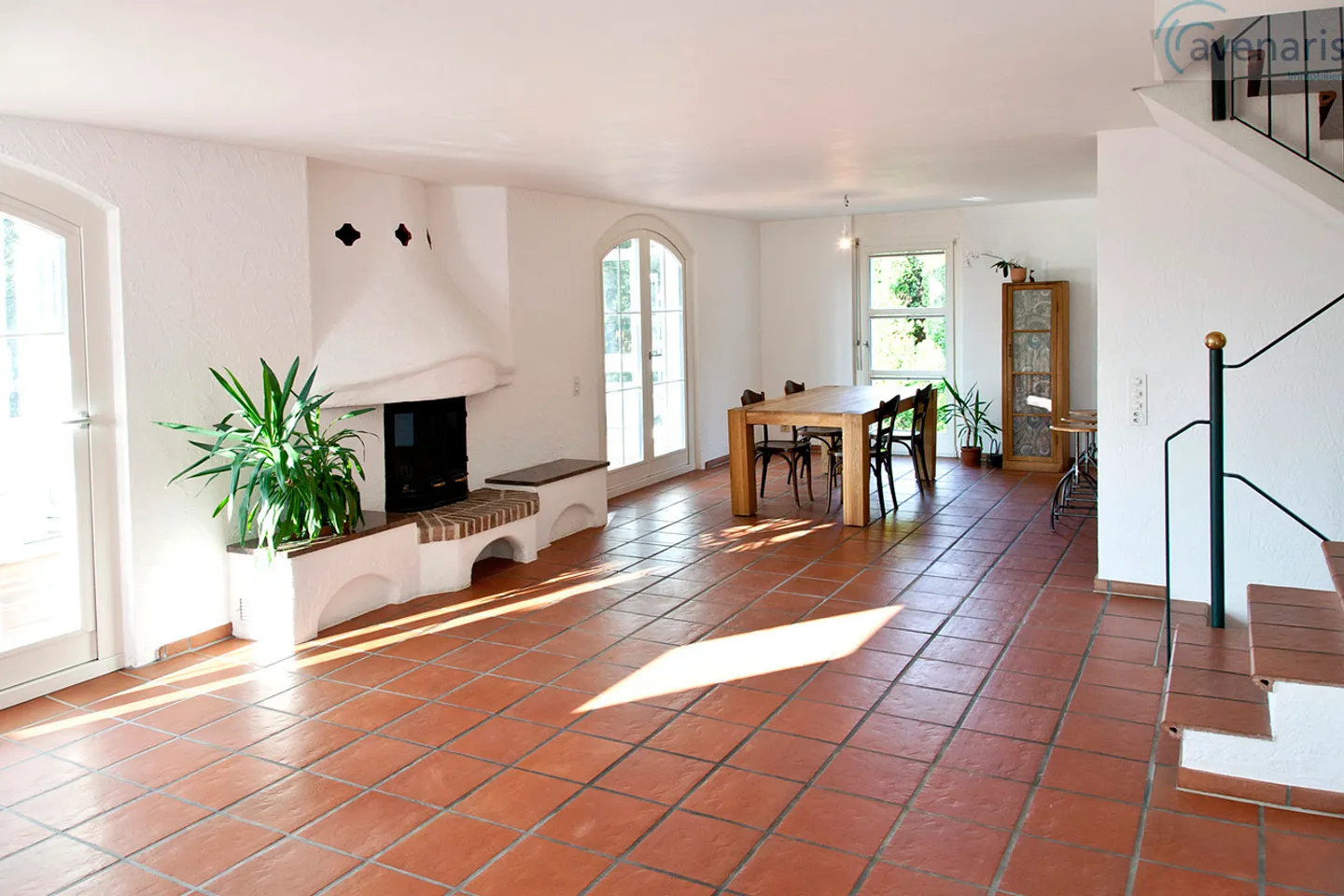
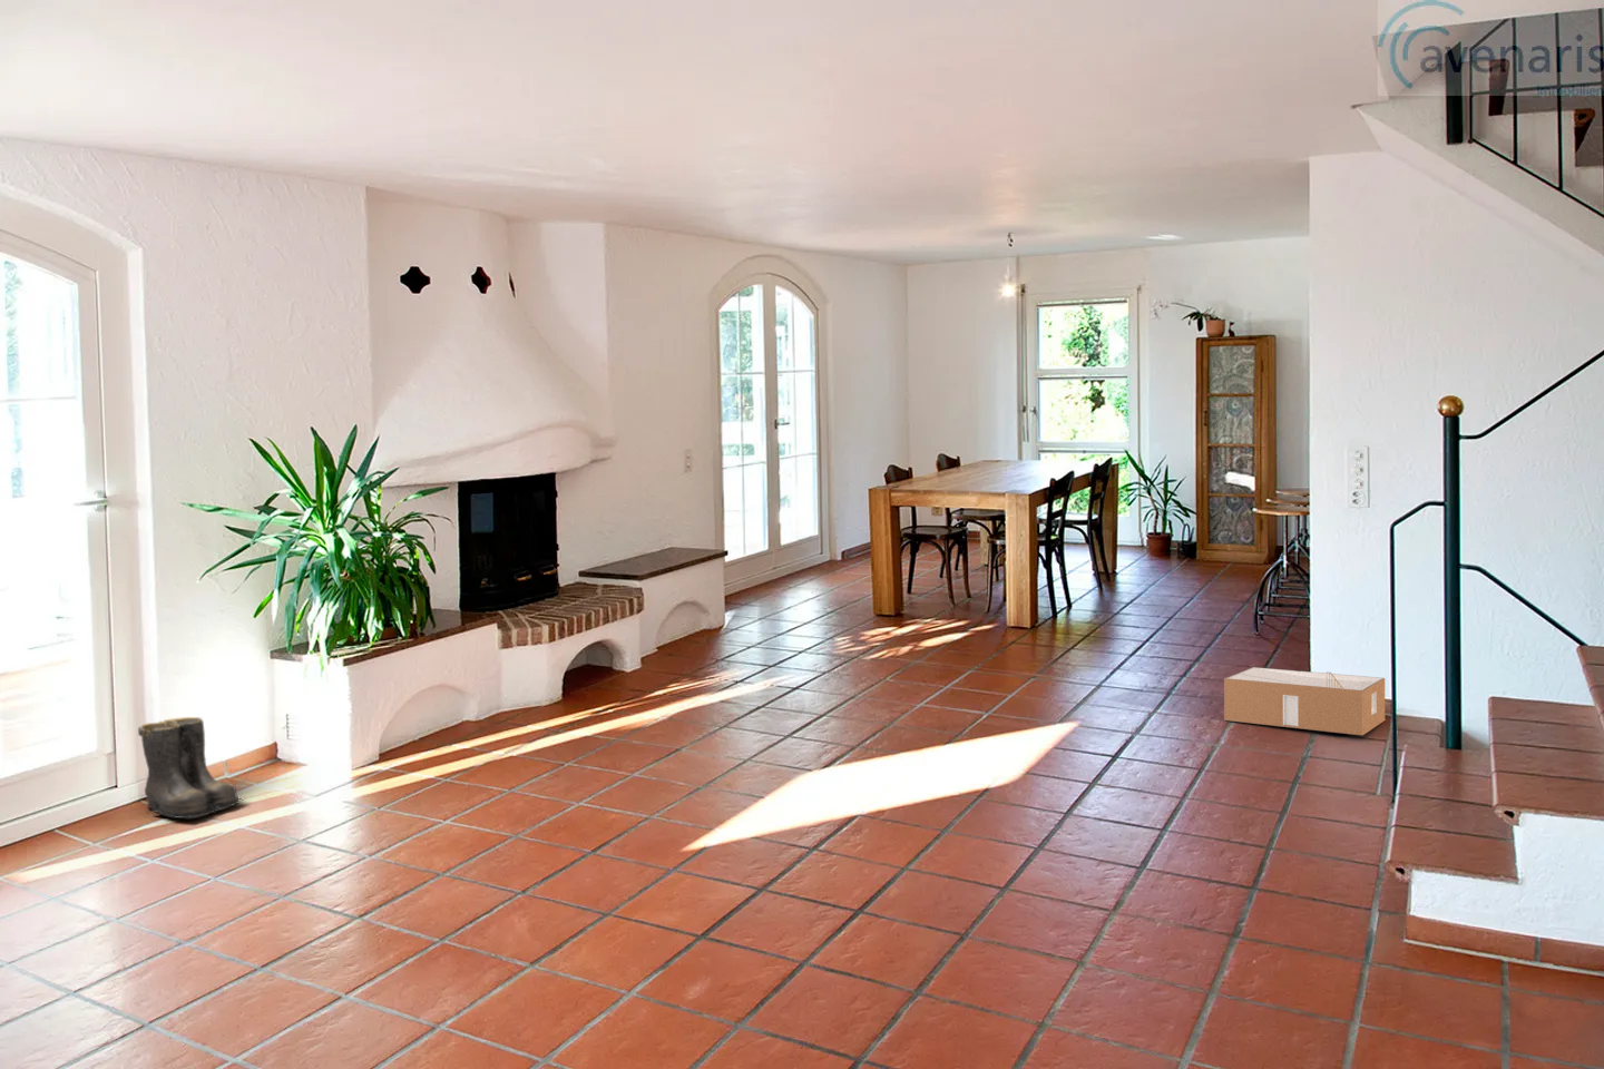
+ cardboard box [1223,666,1386,736]
+ boots [137,716,245,820]
